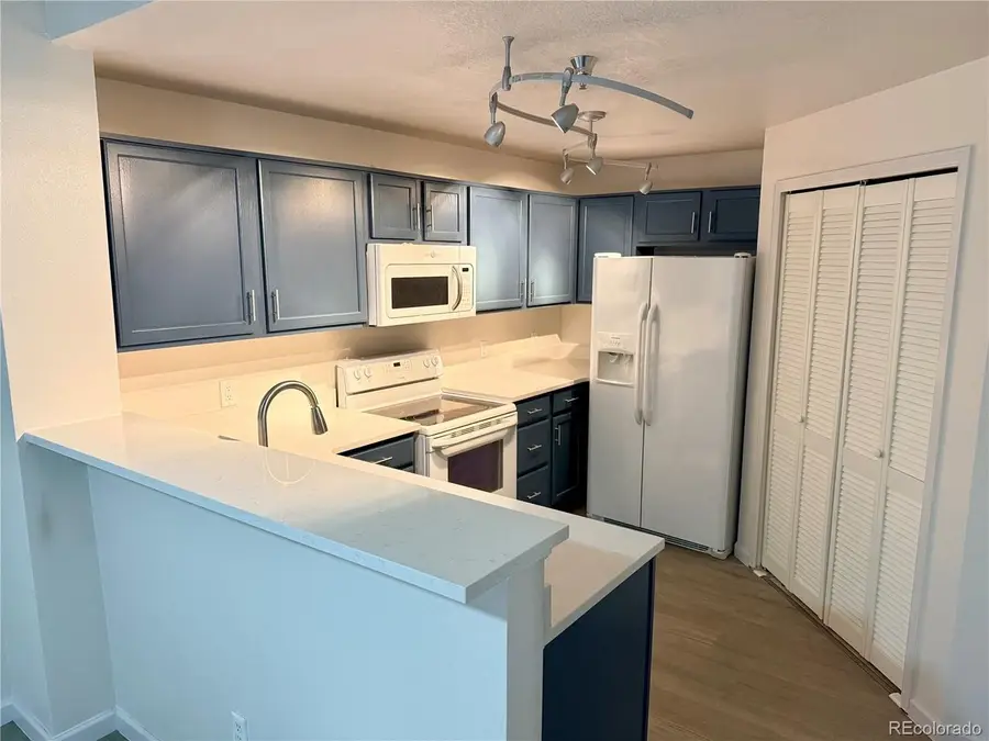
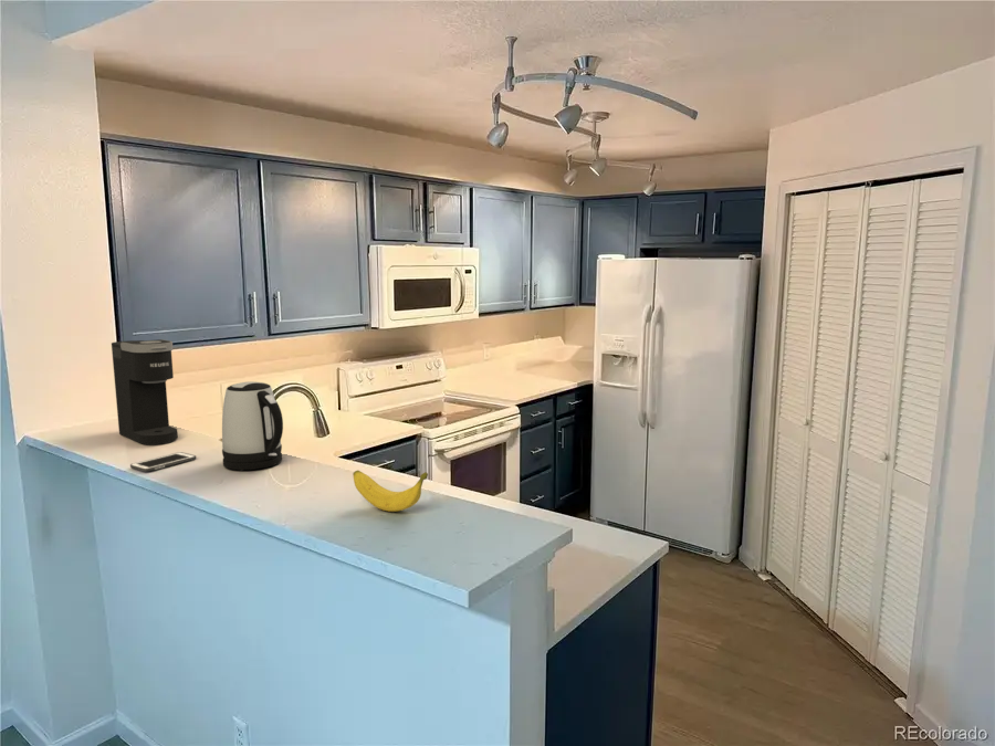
+ banana [352,470,429,513]
+ kettle [221,380,284,471]
+ cell phone [129,451,197,473]
+ coffee maker [111,338,179,445]
